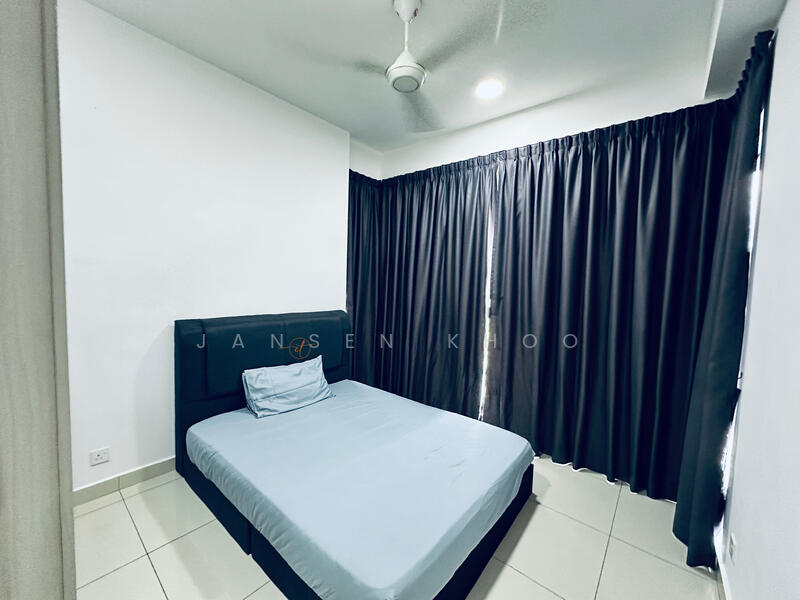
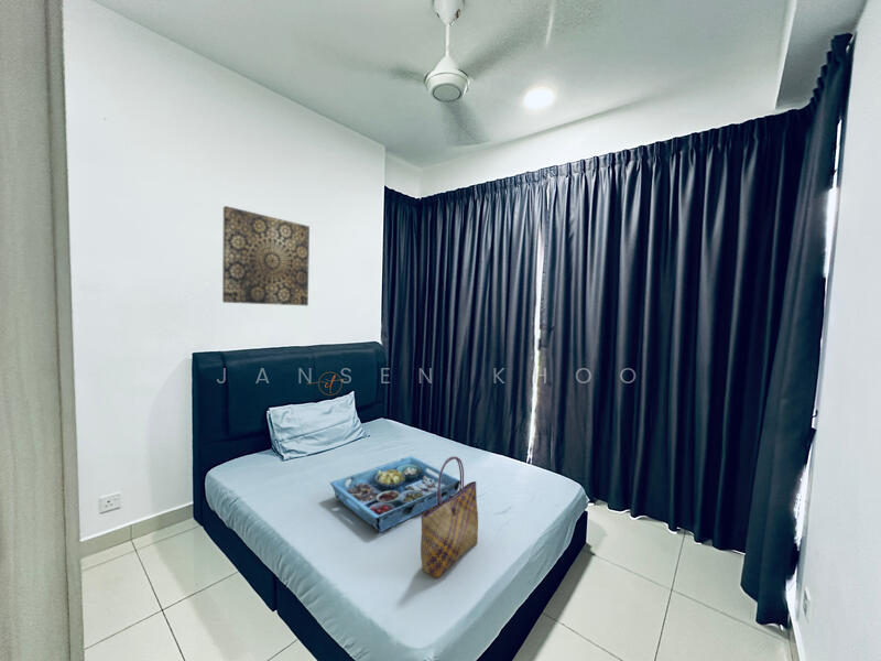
+ wall art [221,205,311,306]
+ serving tray [329,455,460,533]
+ tote bag [420,455,479,579]
